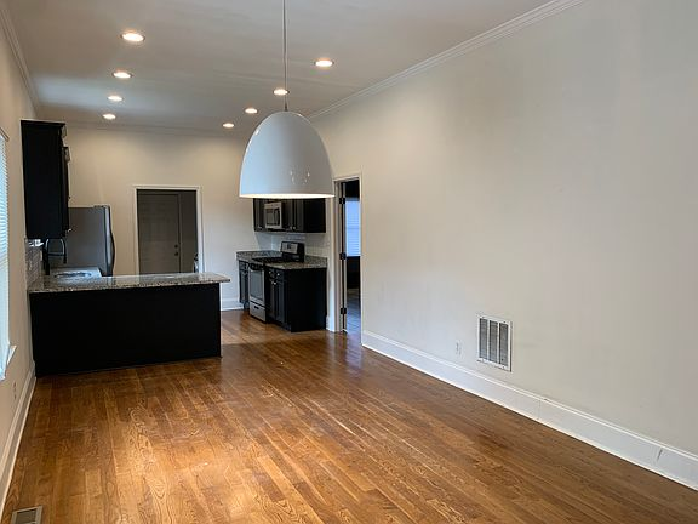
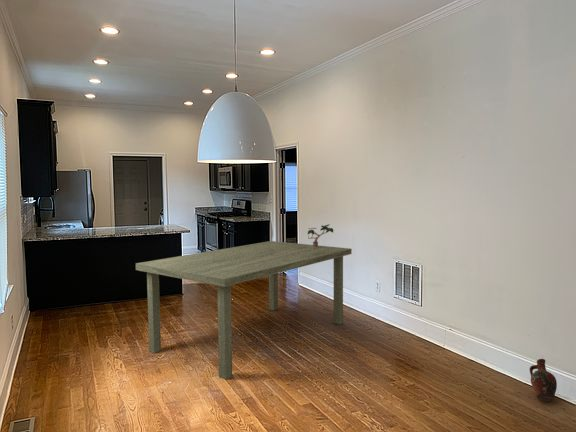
+ ceramic jug [528,358,558,402]
+ dining table [135,240,353,380]
+ potted plant [307,223,334,247]
